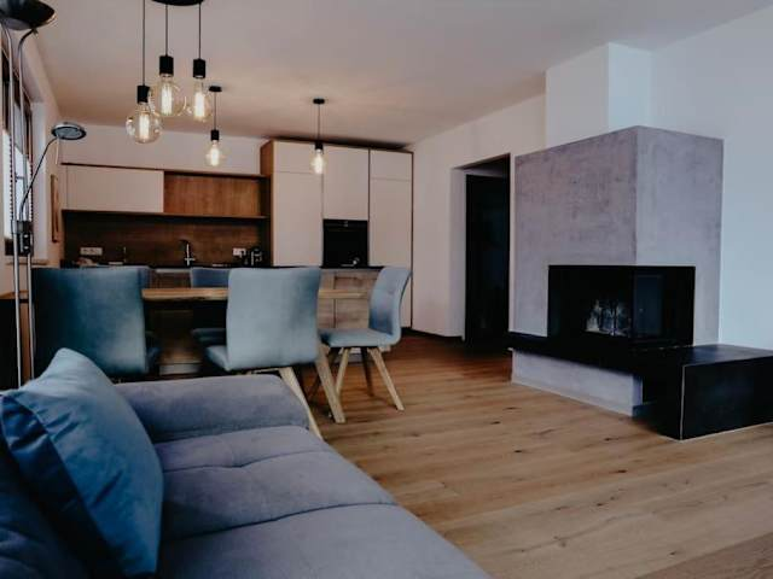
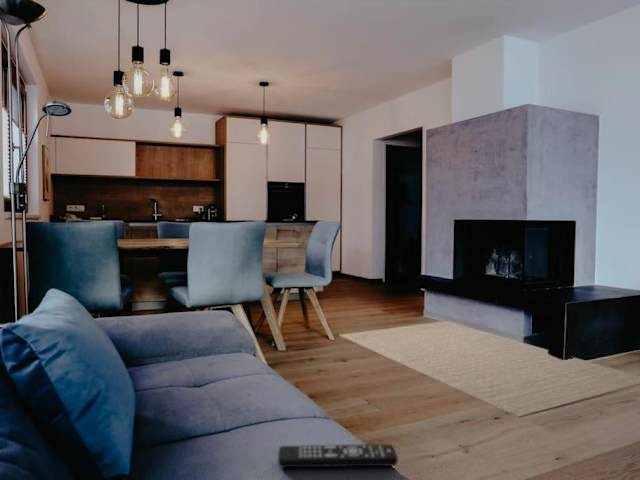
+ remote control [277,443,399,468]
+ rug [338,320,640,418]
